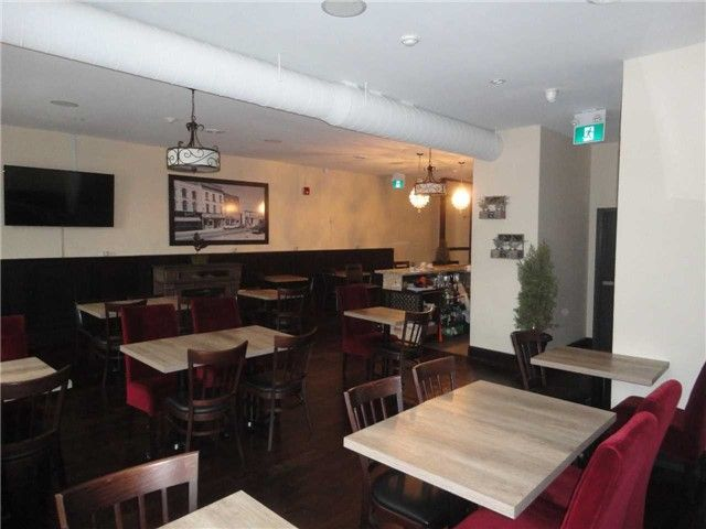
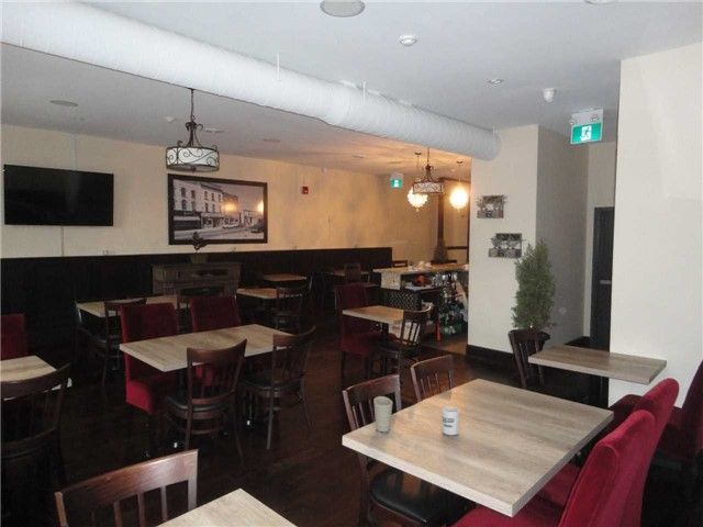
+ cup [372,395,393,433]
+ cup [440,406,460,437]
